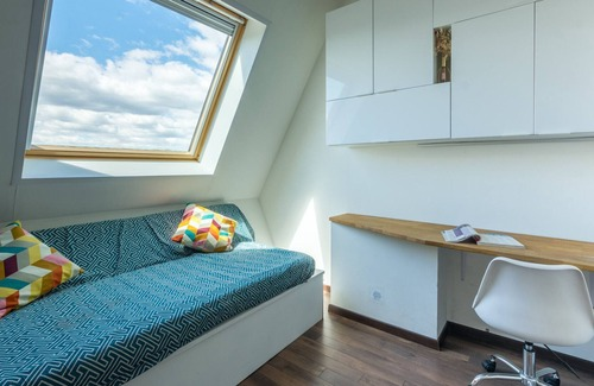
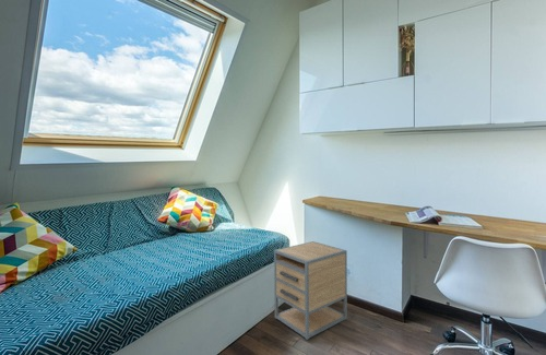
+ nightstand [273,240,348,341]
